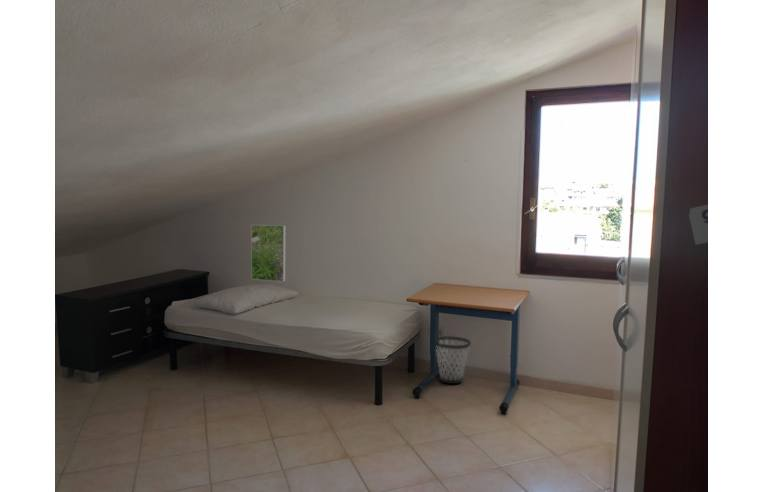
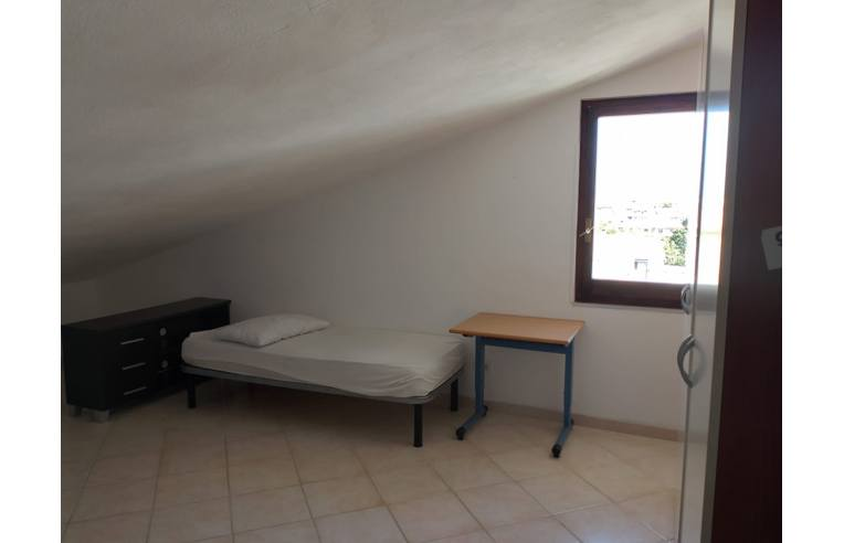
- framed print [250,224,287,283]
- wastebasket [436,336,472,385]
